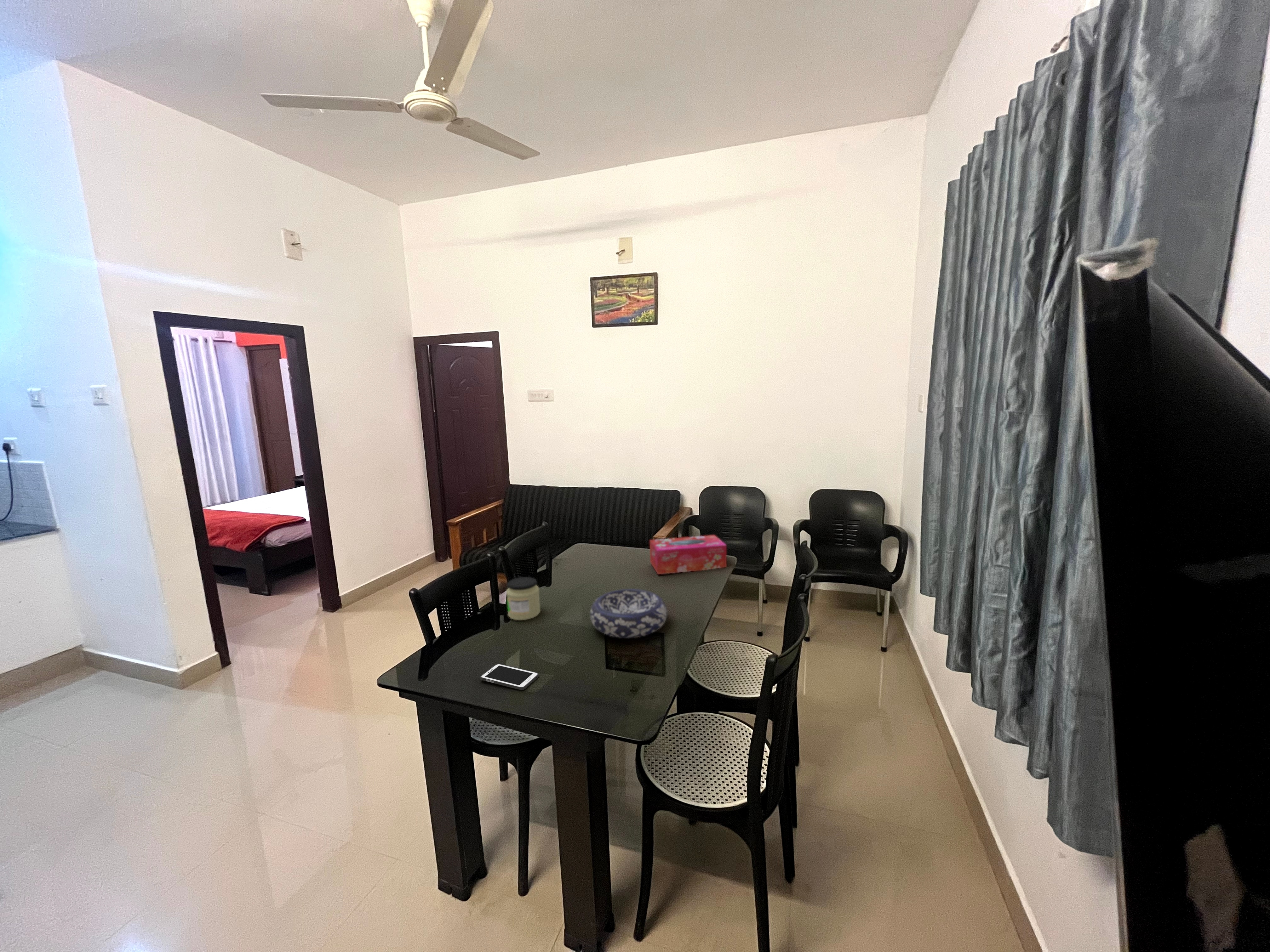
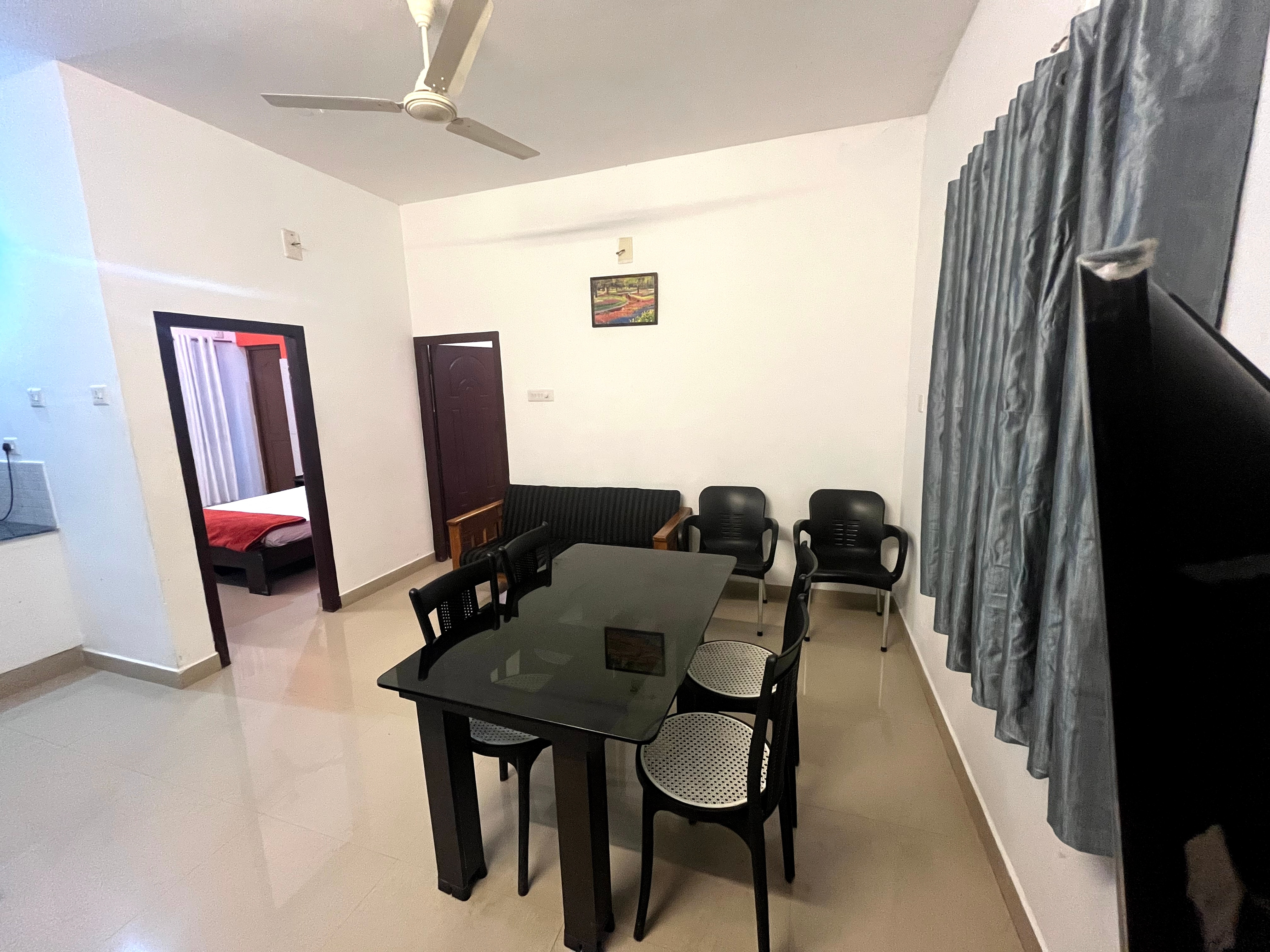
- decorative bowl [590,589,668,638]
- cell phone [480,663,539,690]
- jar [506,576,541,620]
- tissue box [649,535,727,575]
